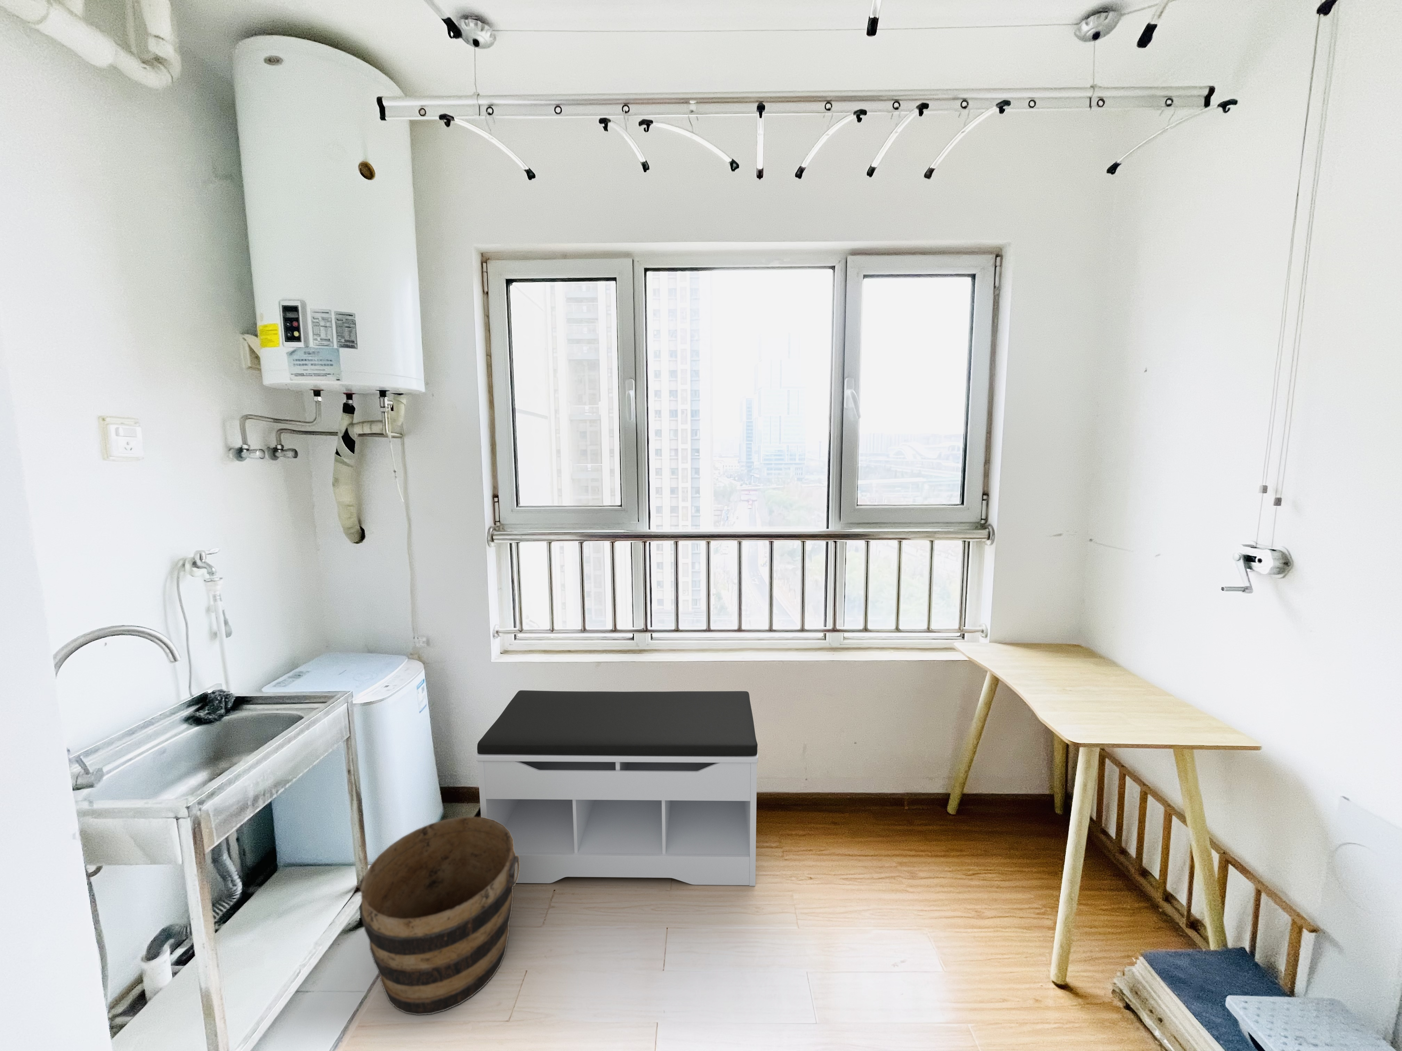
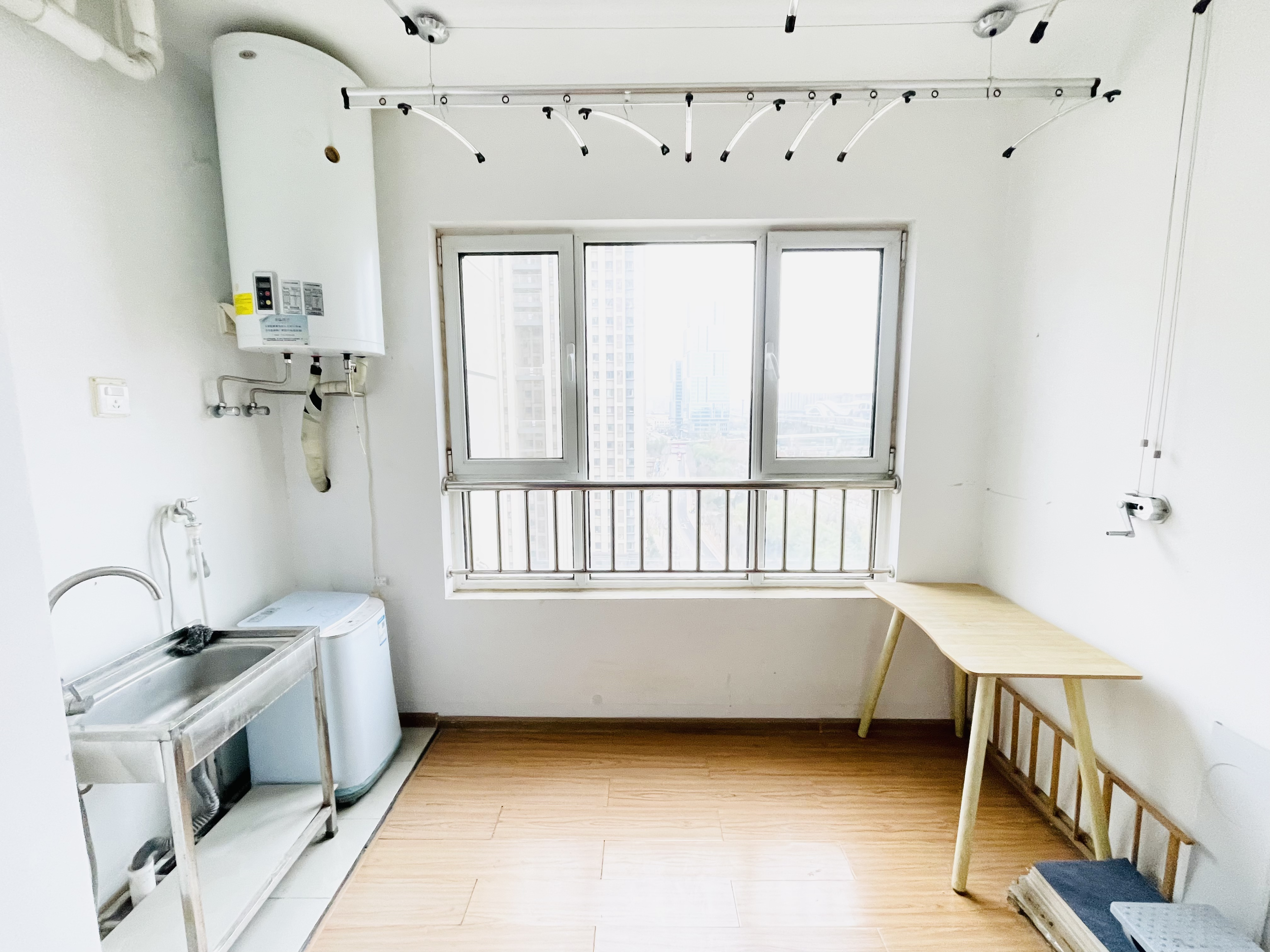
- bucket [359,816,520,1016]
- bench [476,690,758,887]
